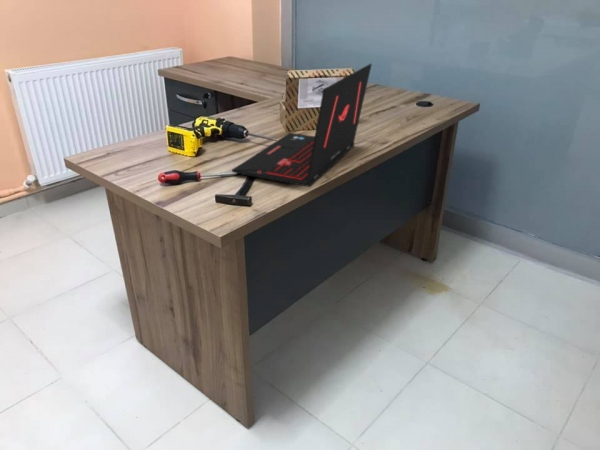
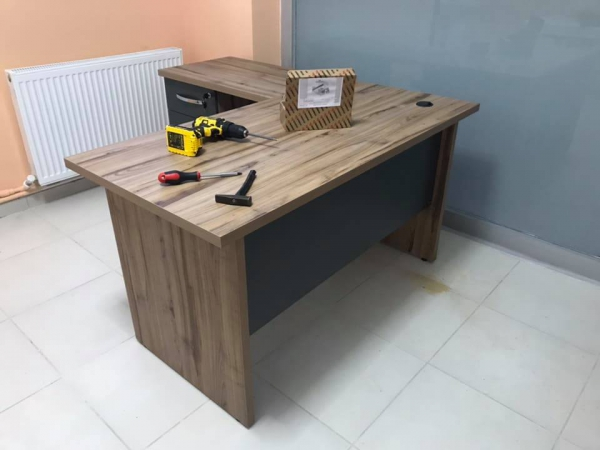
- laptop [231,63,373,188]
